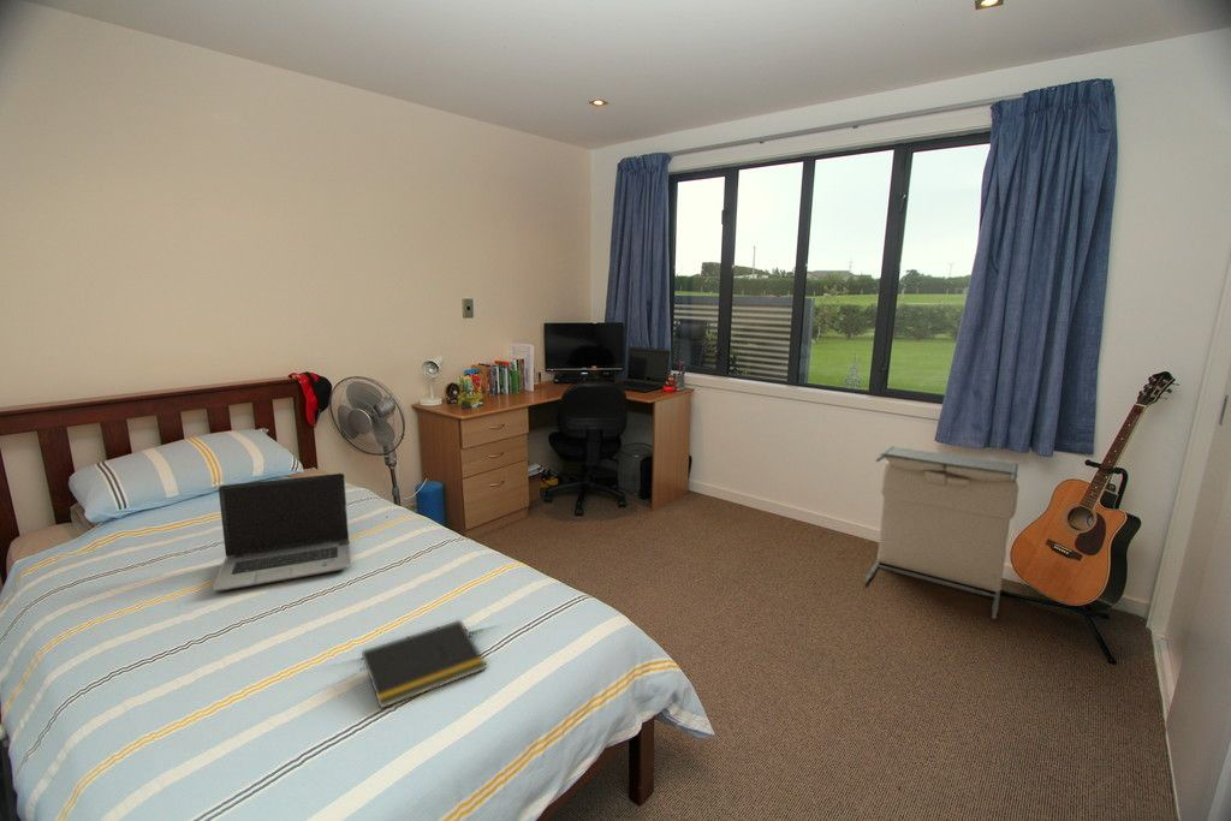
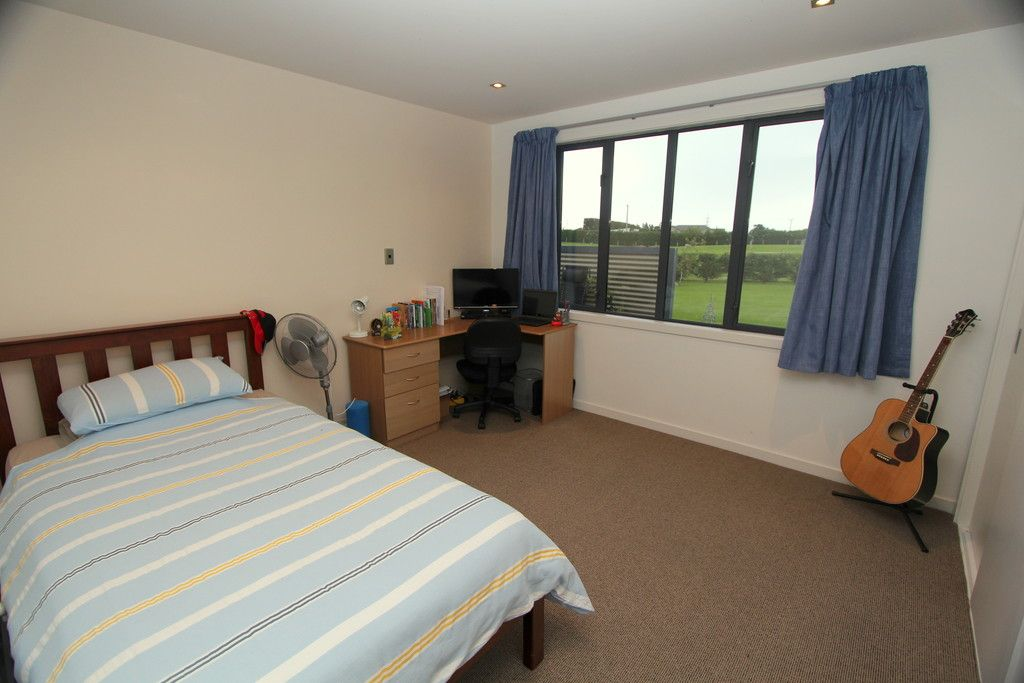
- laptop computer [212,472,352,593]
- notepad [359,619,488,710]
- laundry hamper [863,445,1019,620]
